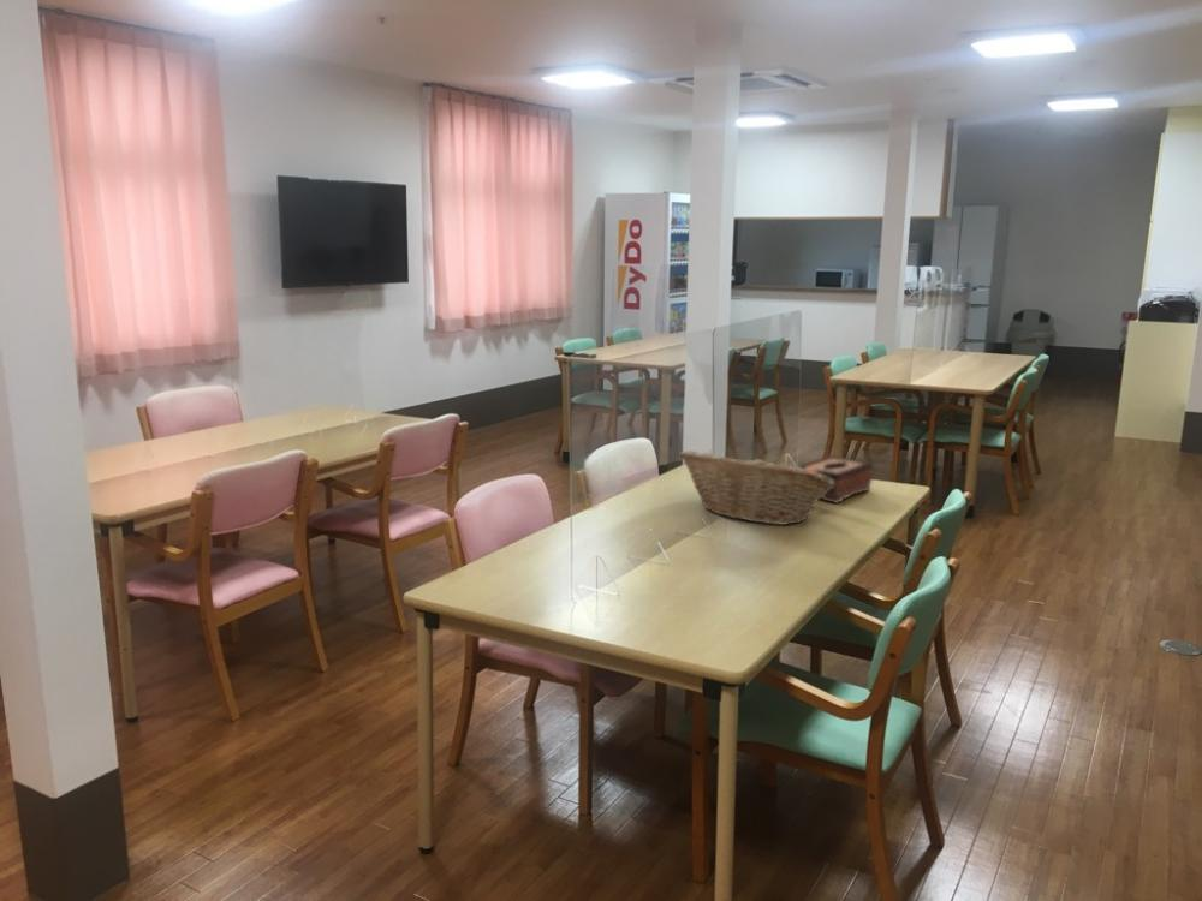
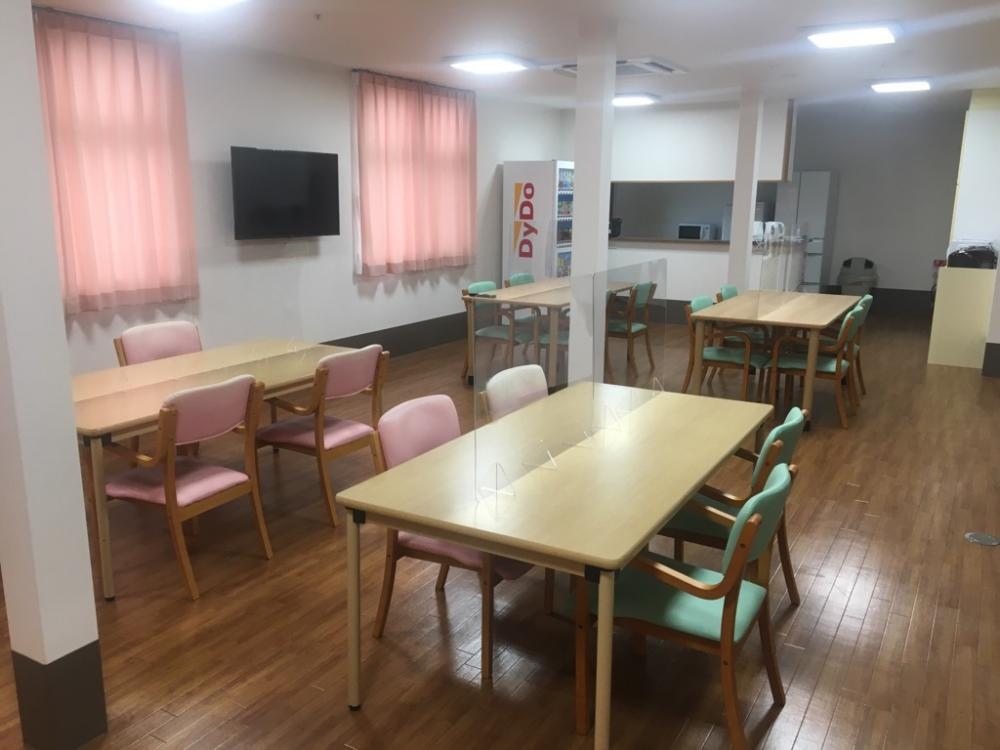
- tissue box [797,454,874,505]
- fruit basket [678,449,833,526]
